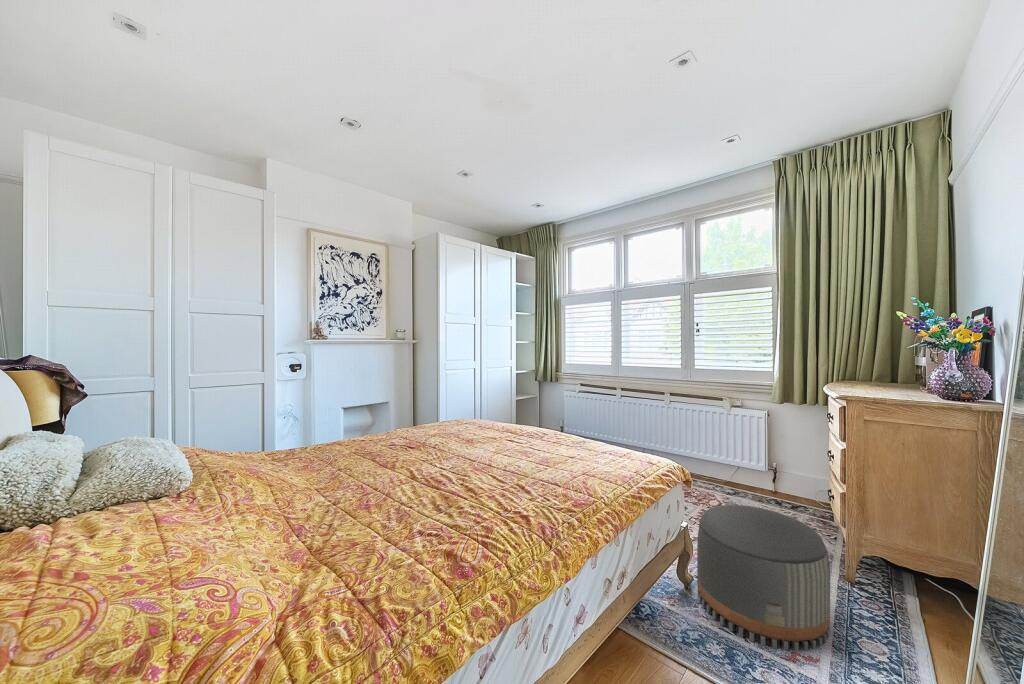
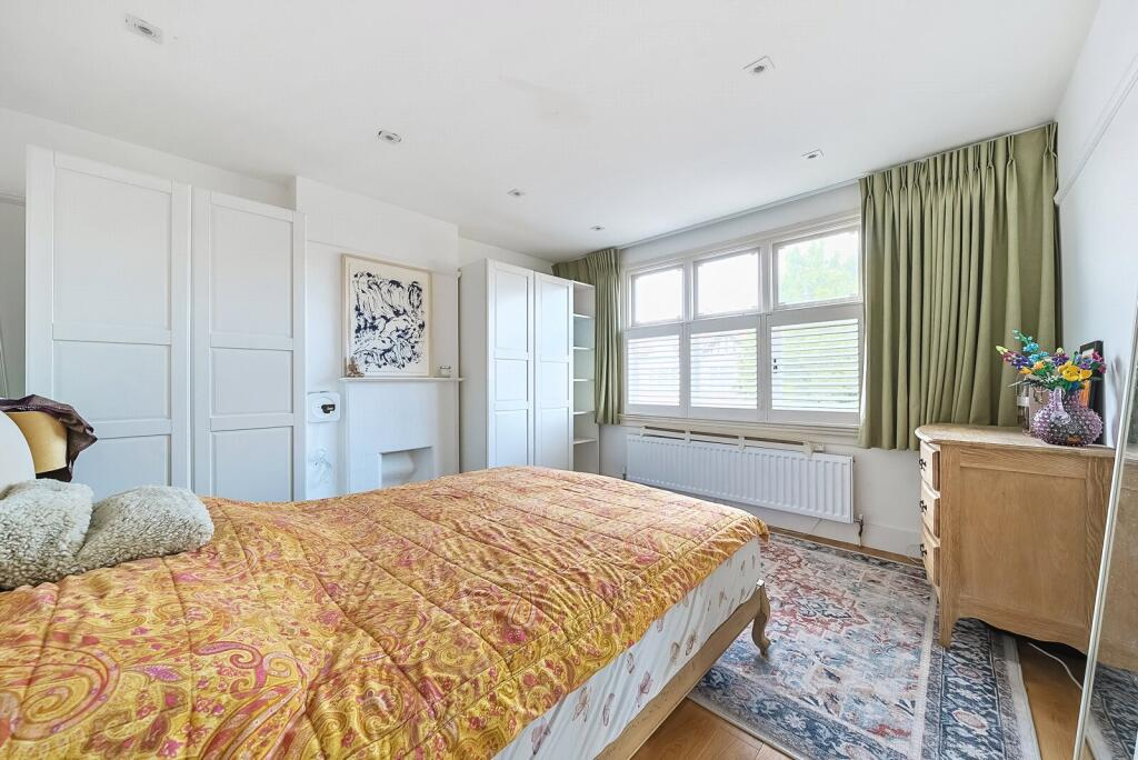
- pouf [696,504,831,652]
